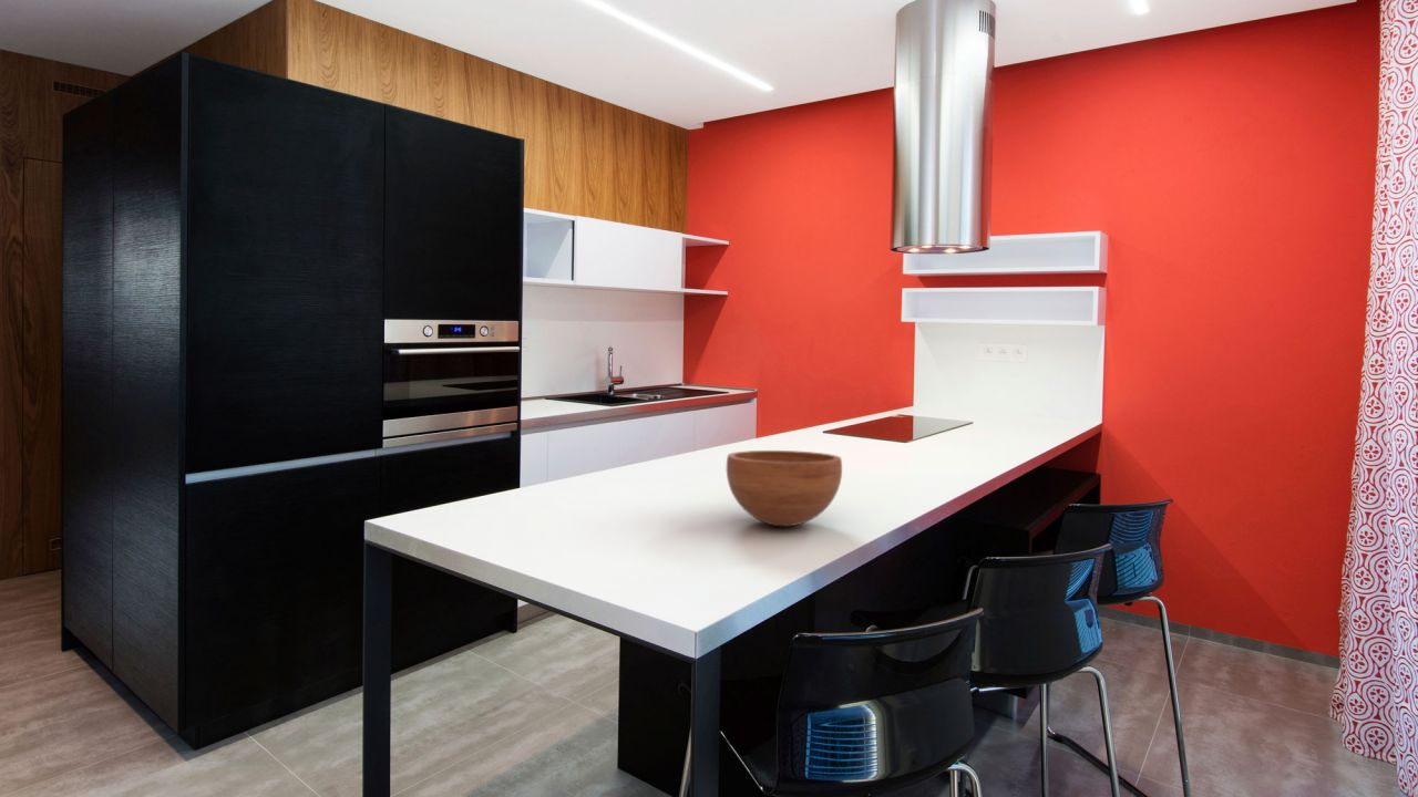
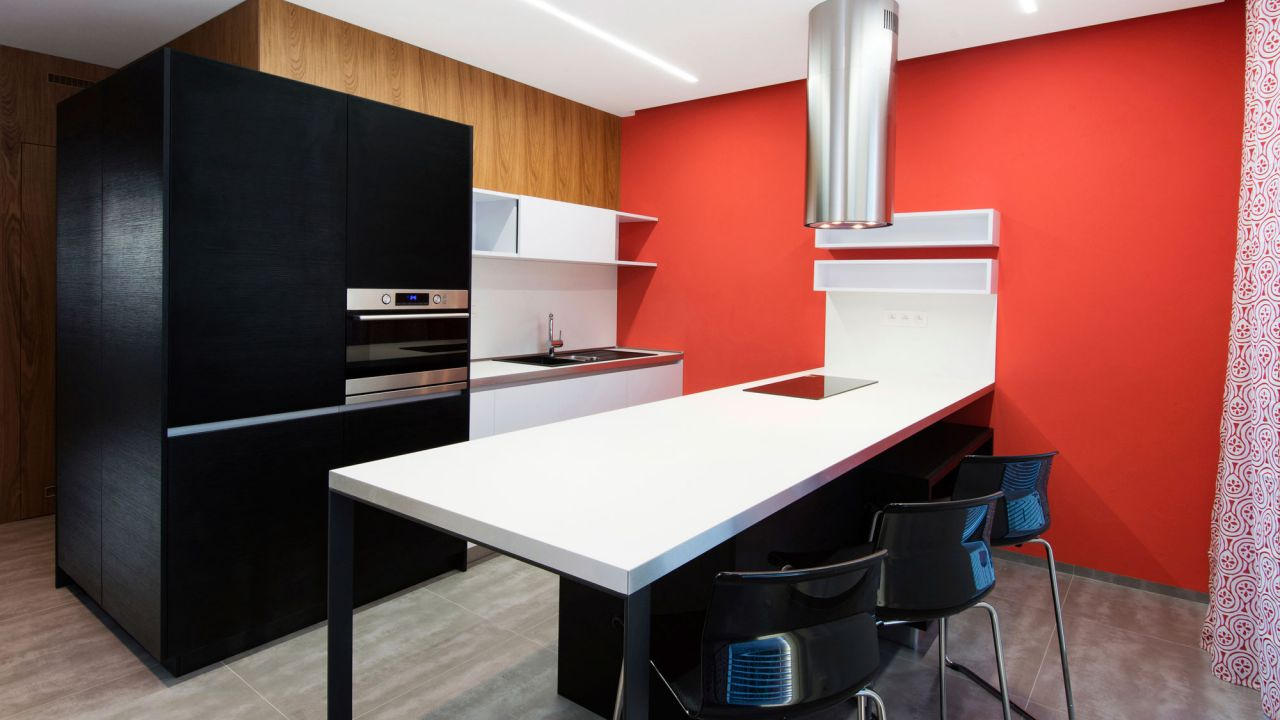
- bowl [726,449,843,527]
